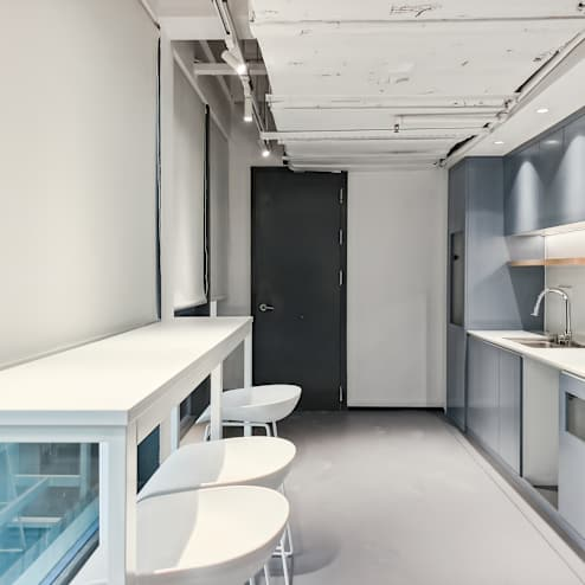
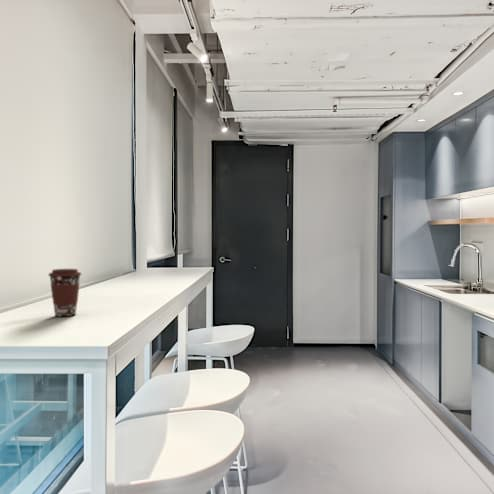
+ coffee cup [47,268,83,317]
